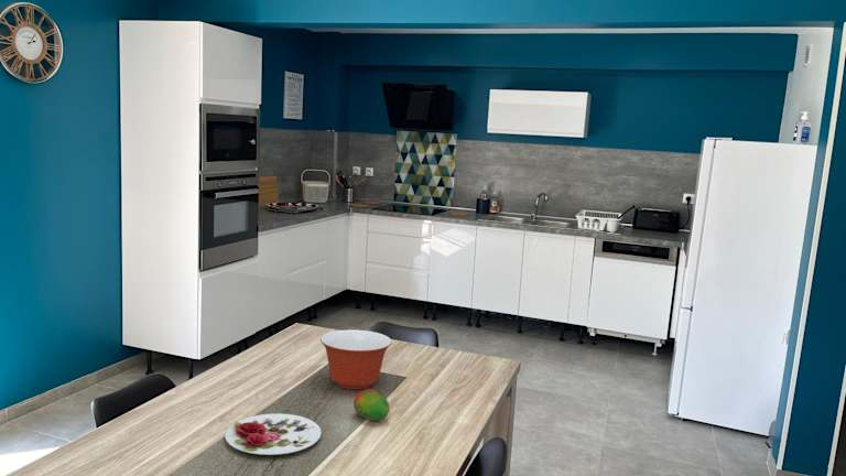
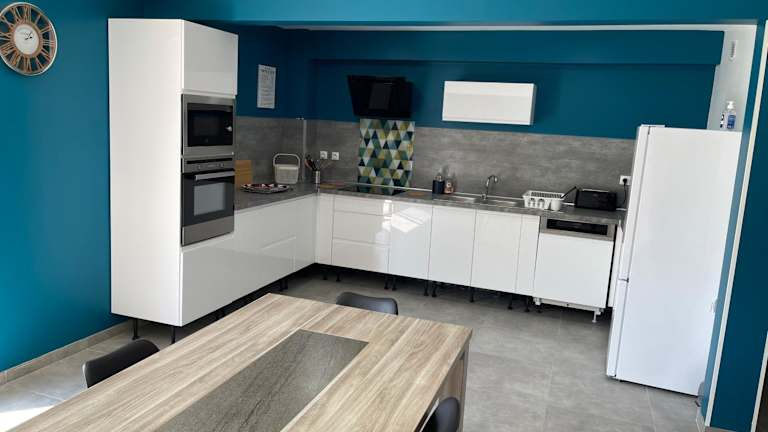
- plate [224,412,323,456]
- fruit [352,388,390,422]
- mixing bowl [319,328,393,390]
